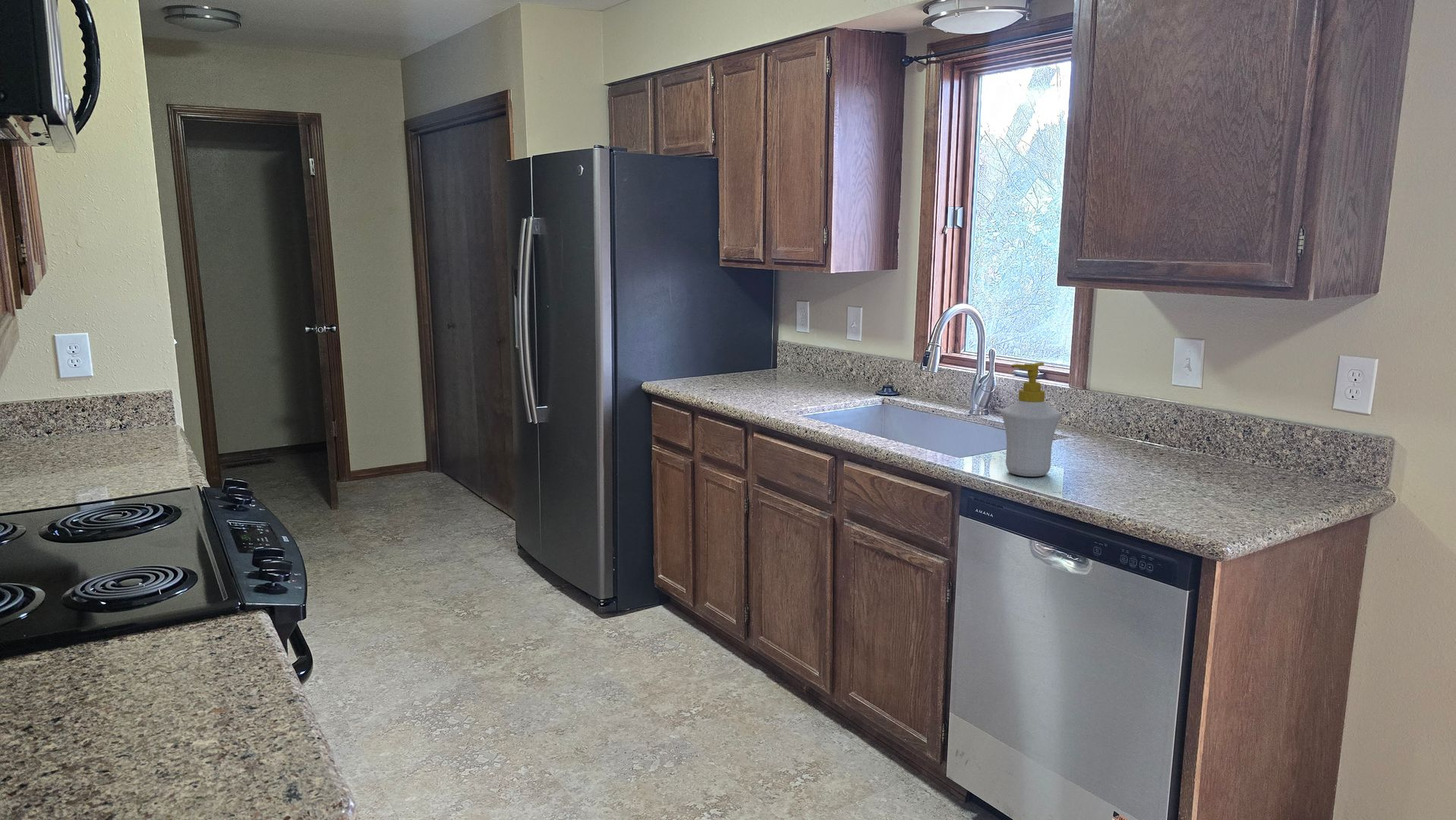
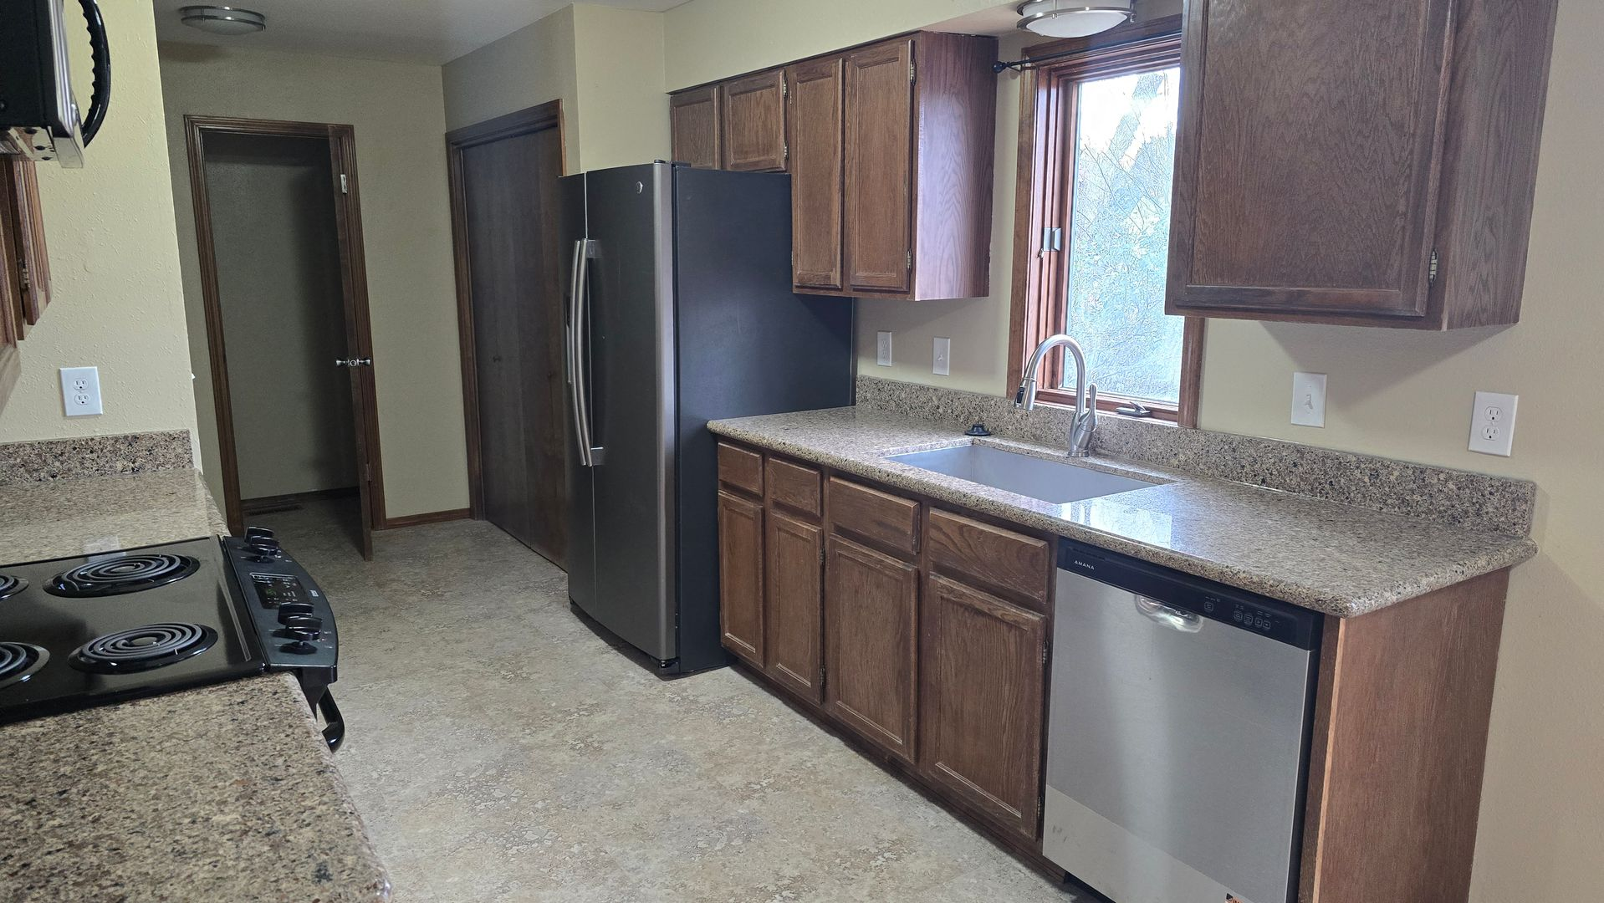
- soap bottle [1001,361,1062,478]
